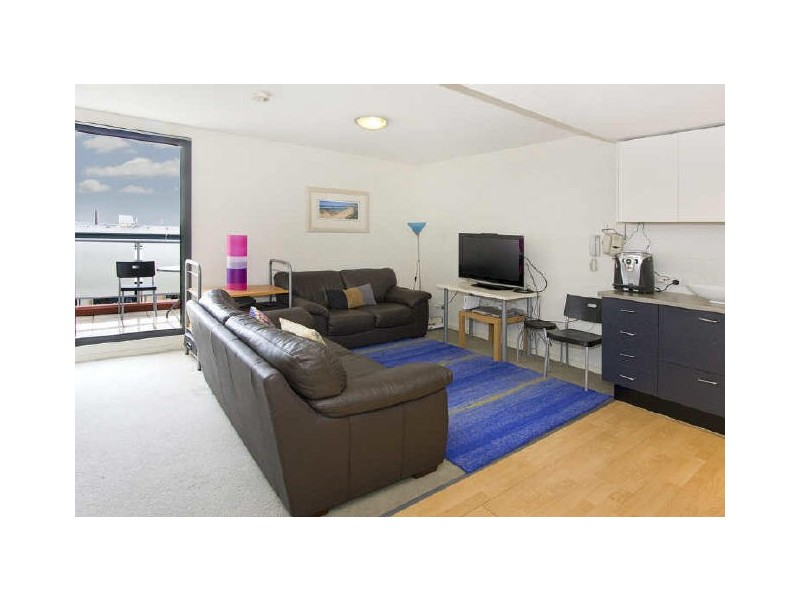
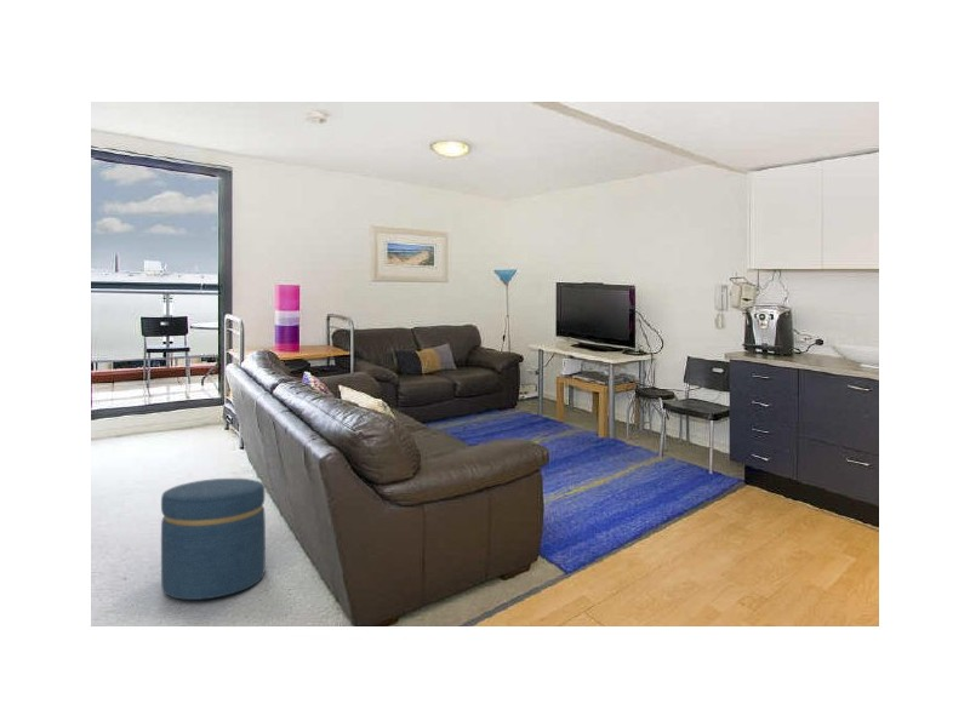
+ ottoman [160,477,267,601]
